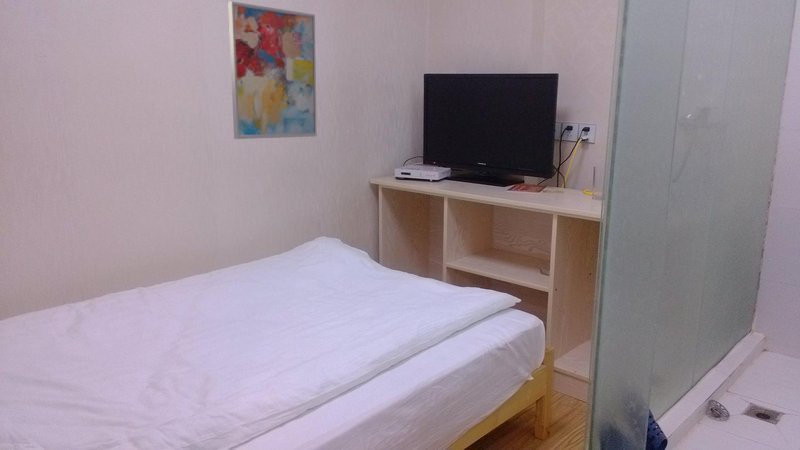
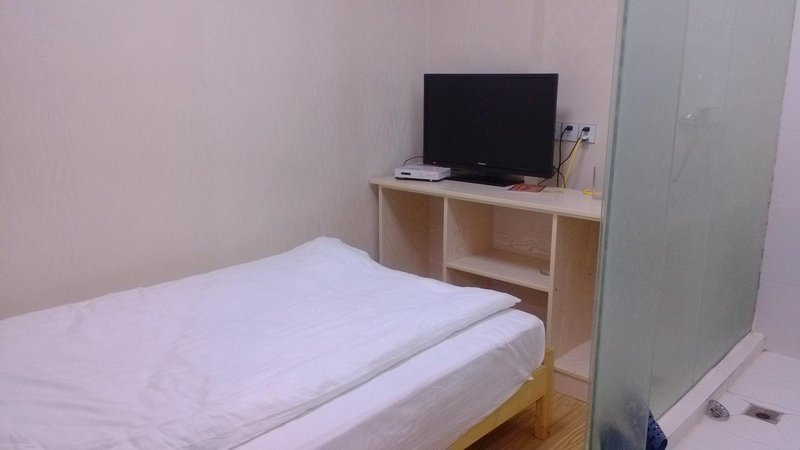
- wall art [227,0,318,140]
